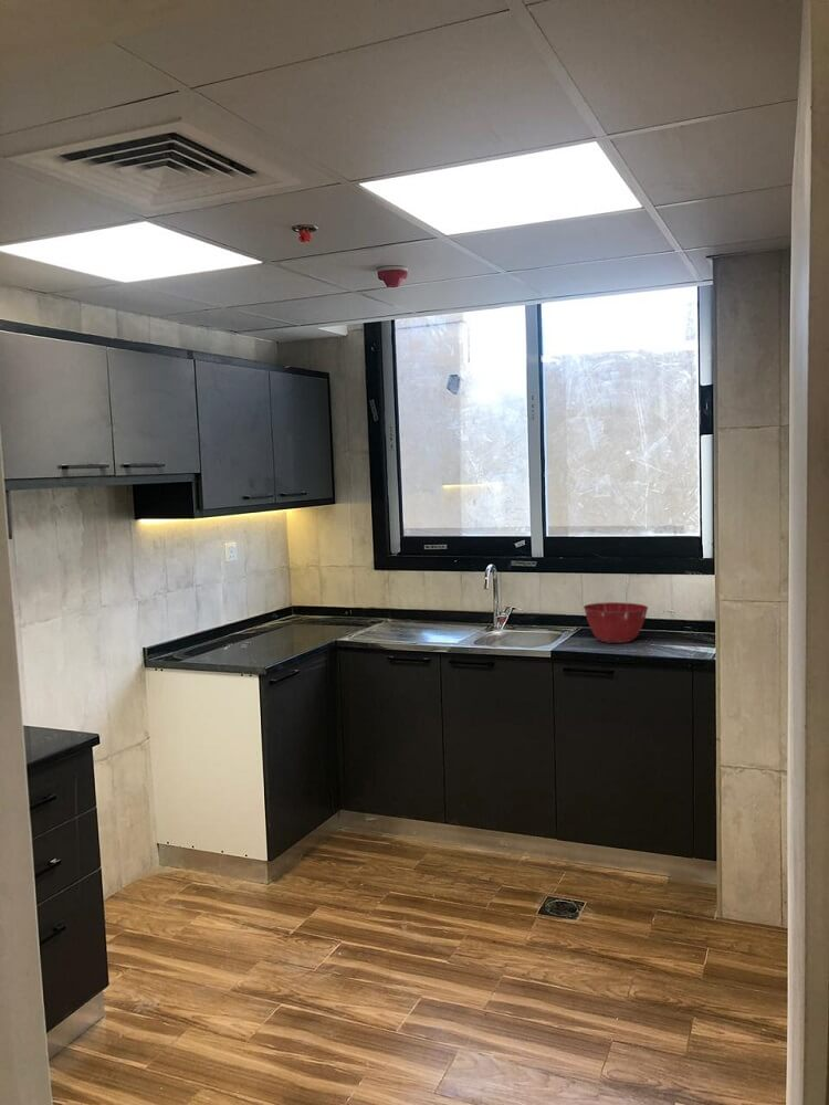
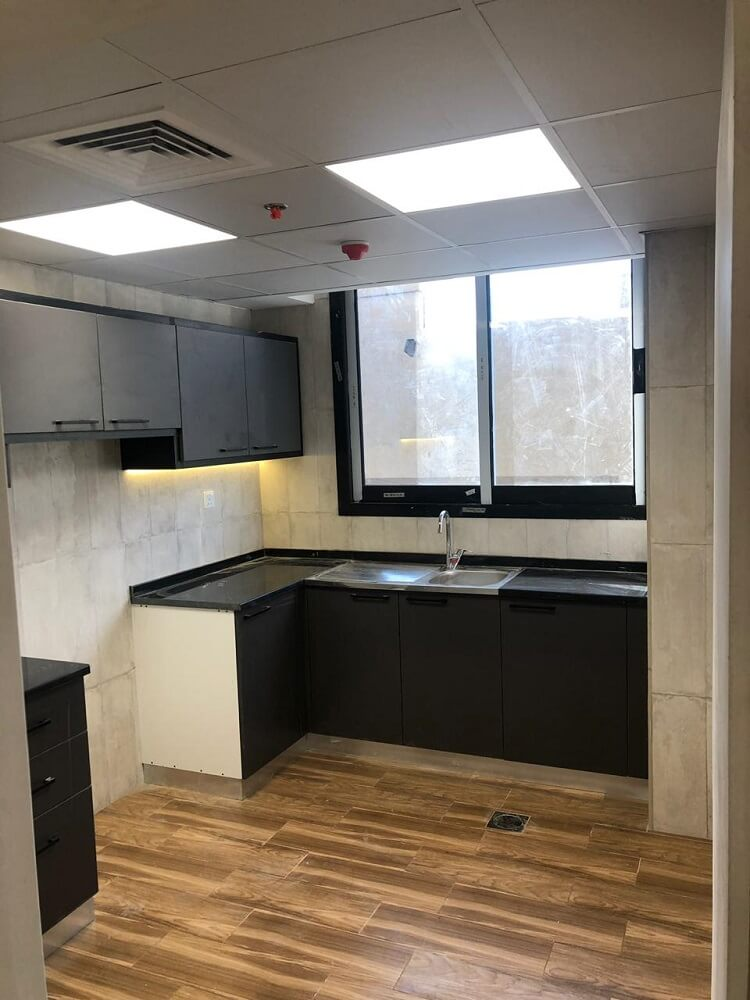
- mixing bowl [583,601,649,644]
